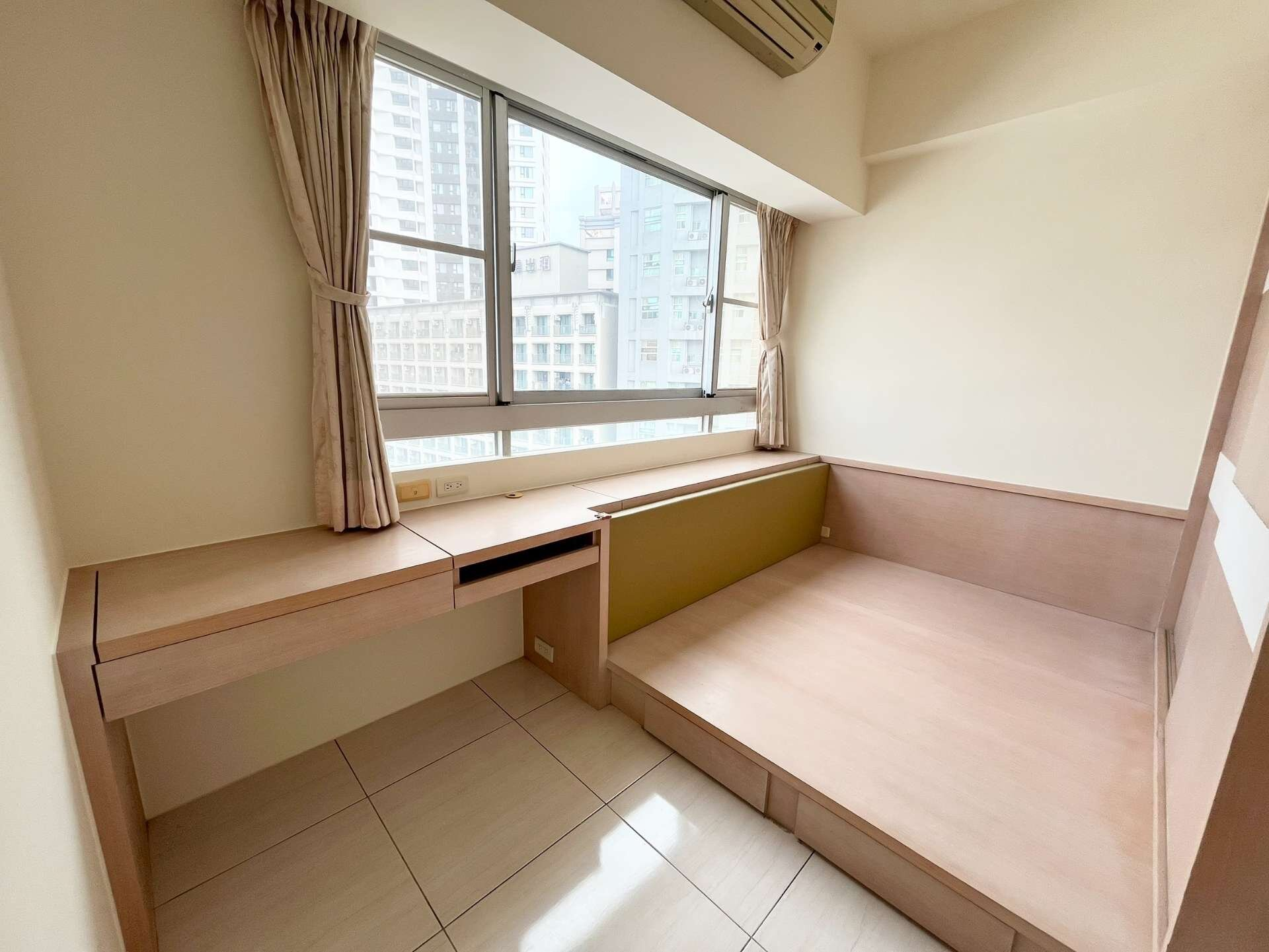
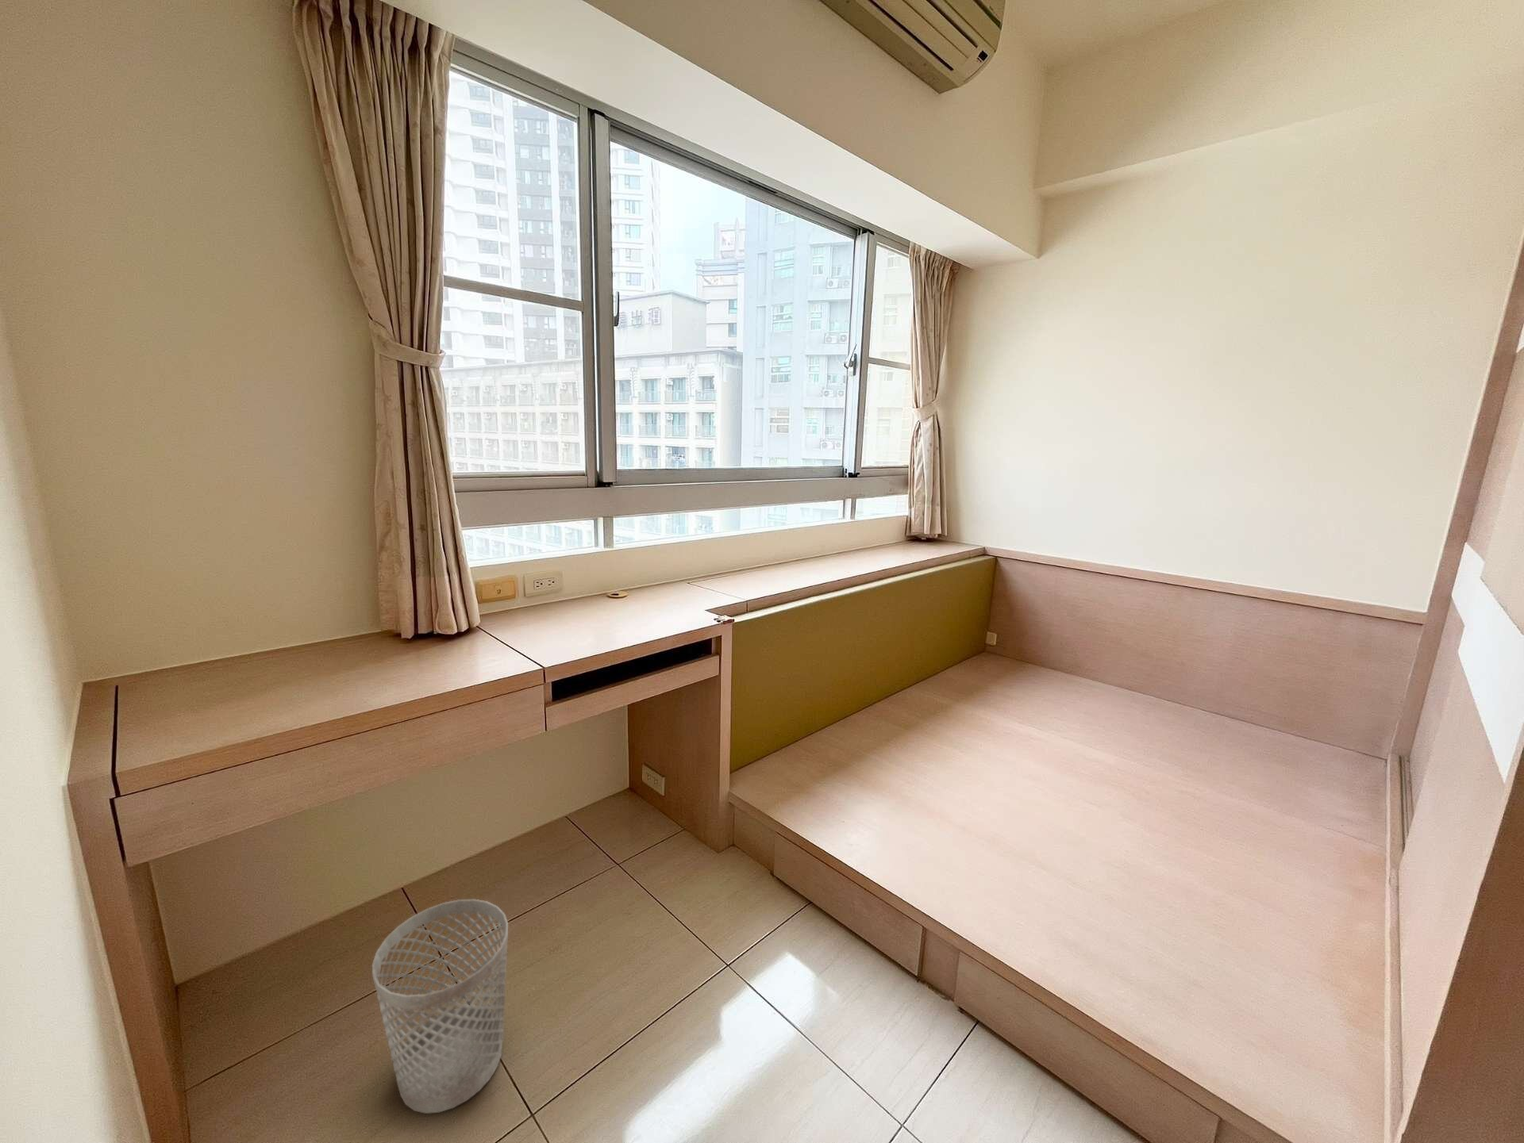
+ wastebasket [371,899,509,1114]
